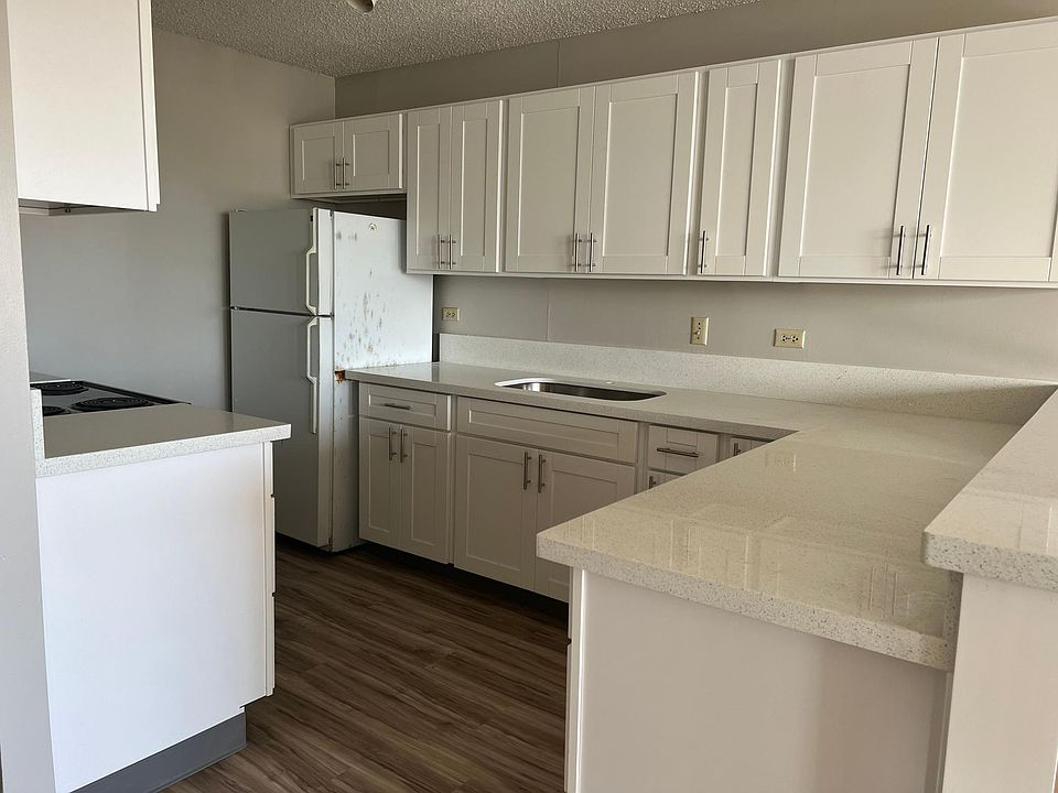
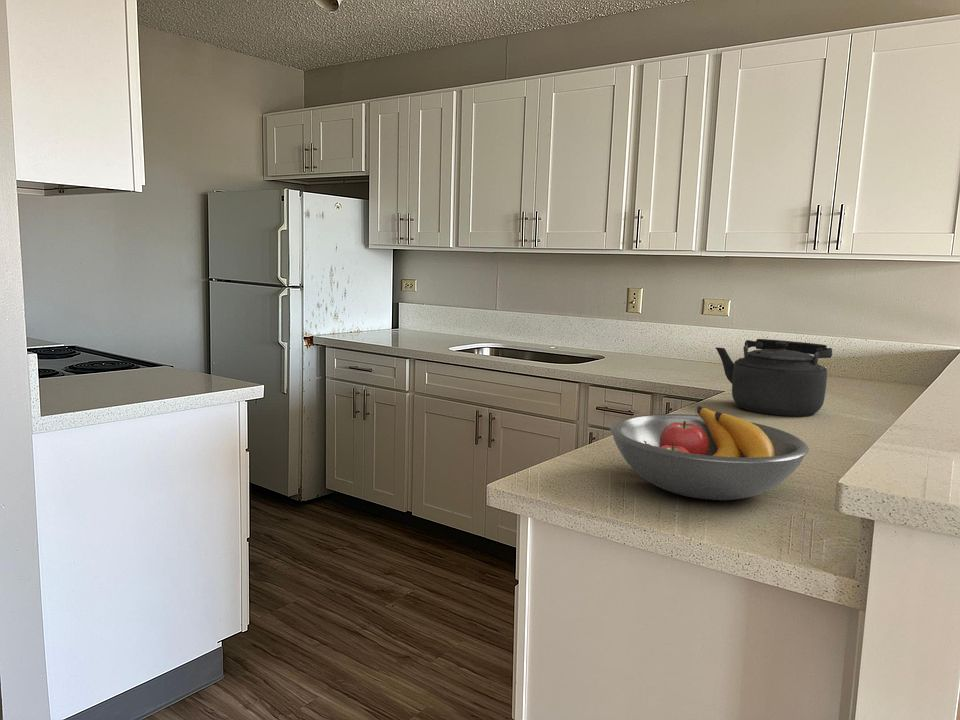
+ kettle [715,338,833,417]
+ fruit bowl [609,405,810,501]
